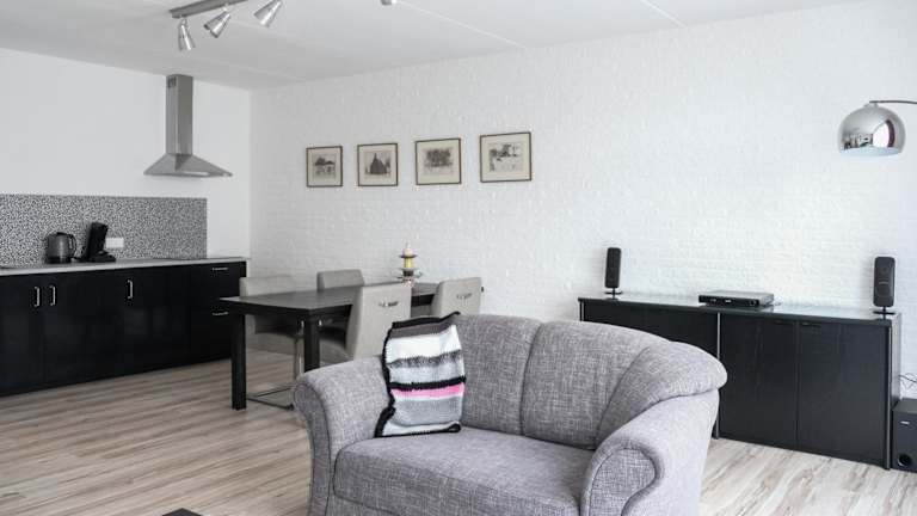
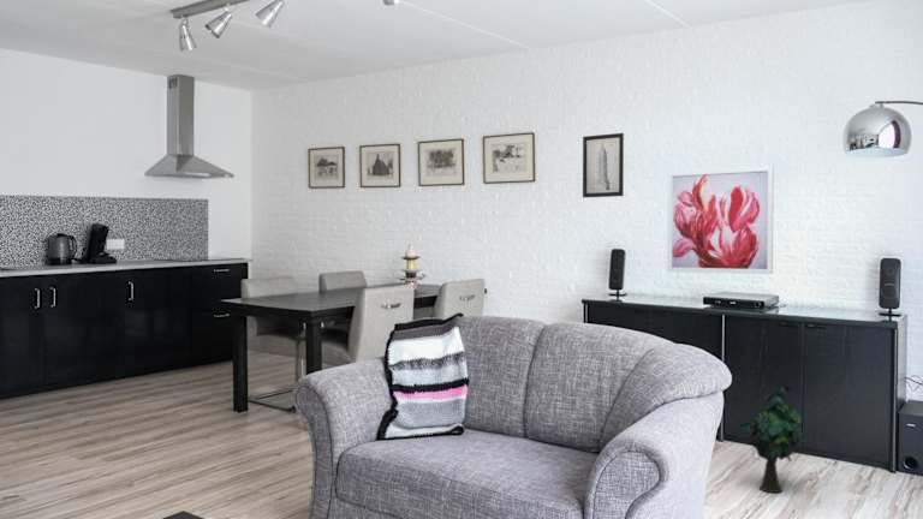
+ wall art [666,165,775,275]
+ wall art [582,132,625,198]
+ decorative plant [740,384,806,494]
